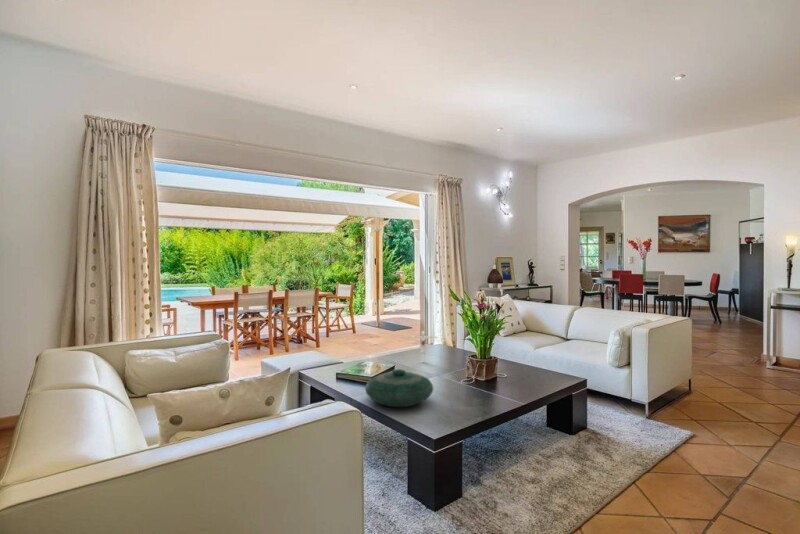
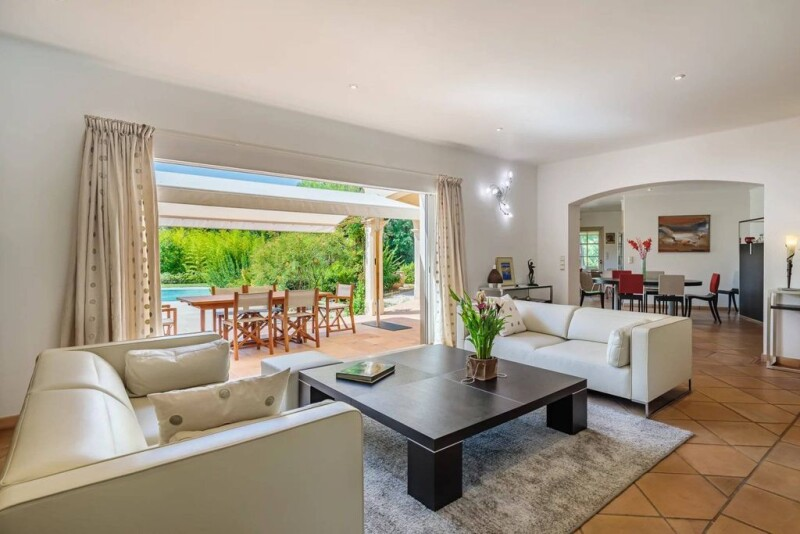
- toy robot [409,330,440,364]
- decorative bowl [364,368,434,408]
